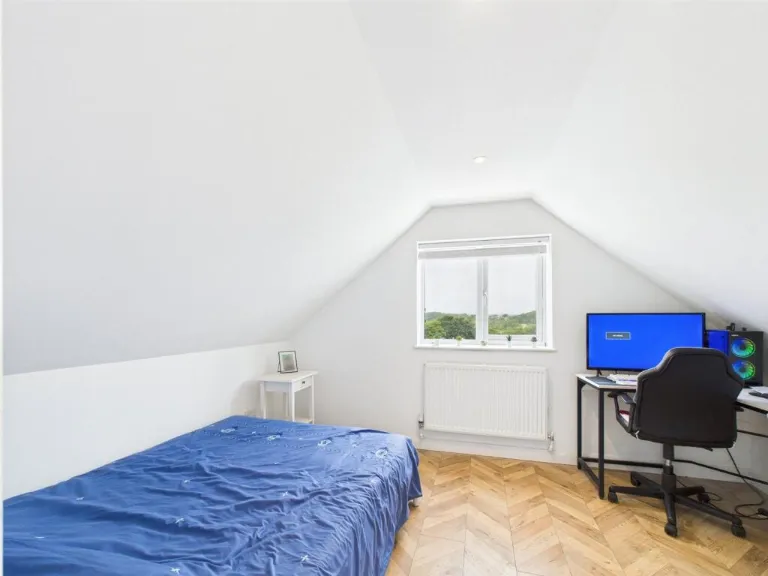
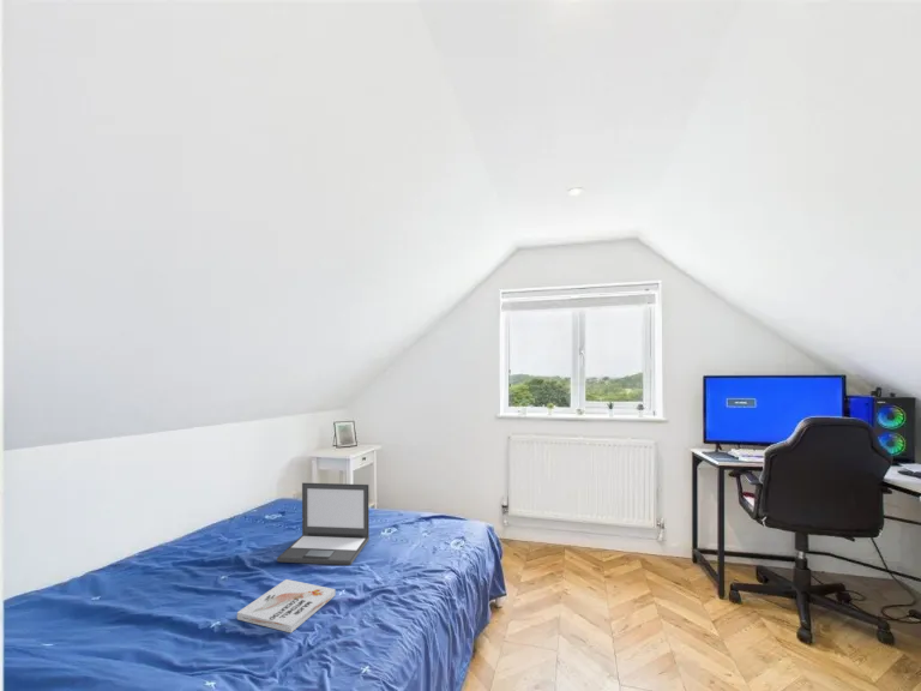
+ laptop [276,481,371,566]
+ book [236,578,337,633]
